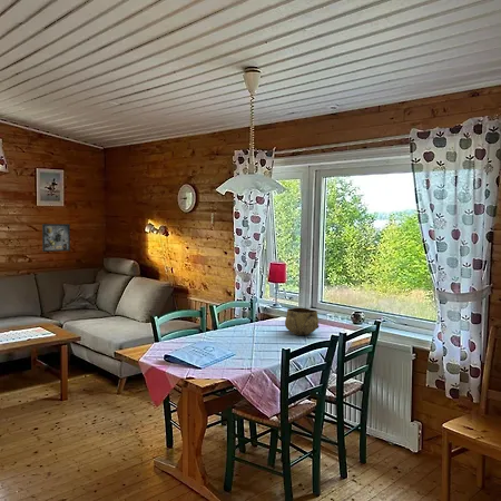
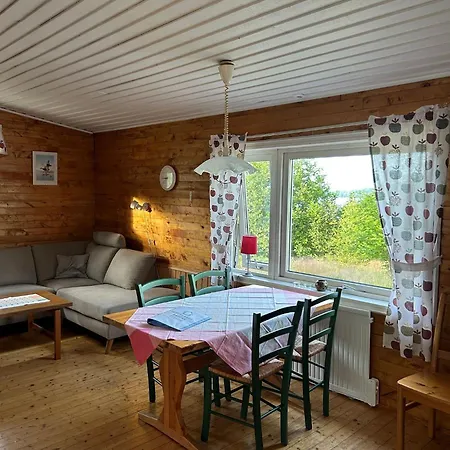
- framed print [41,223,71,253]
- decorative bowl [284,306,320,336]
